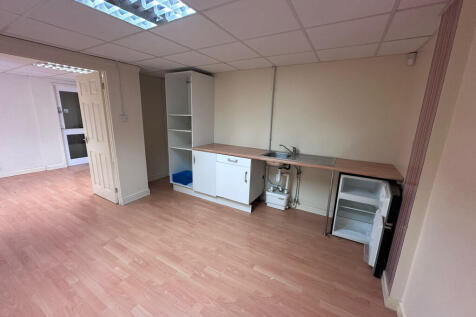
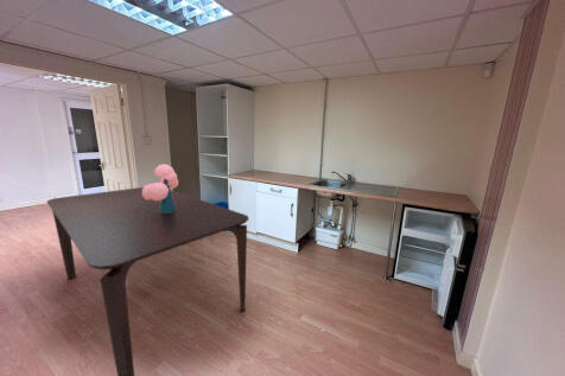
+ dining table [46,186,249,376]
+ bouquet [142,162,179,212]
